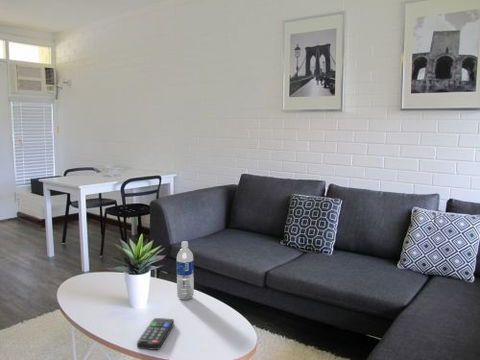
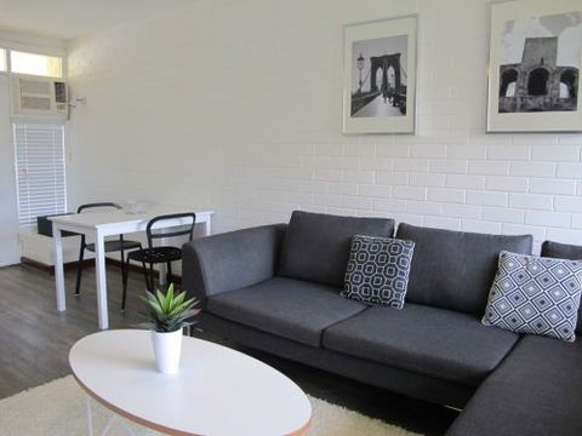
- water bottle [175,240,195,301]
- remote control [136,317,175,351]
